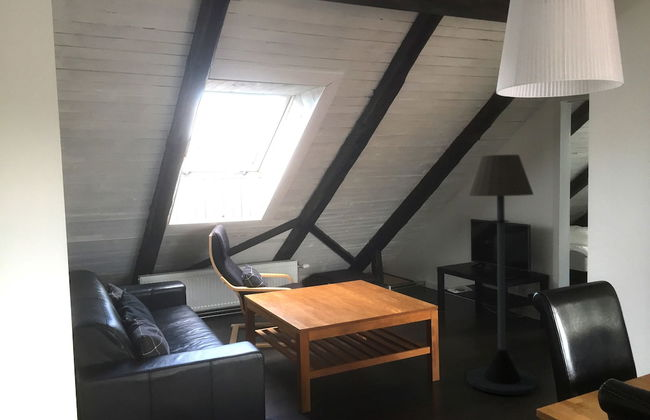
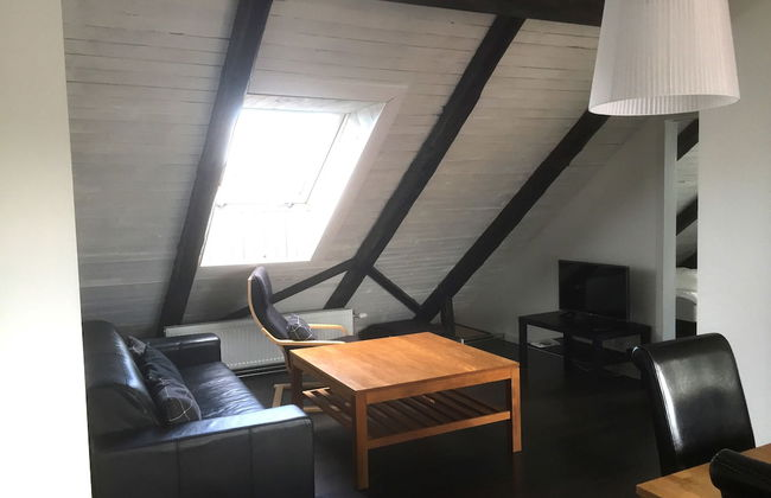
- floor lamp [466,154,539,396]
